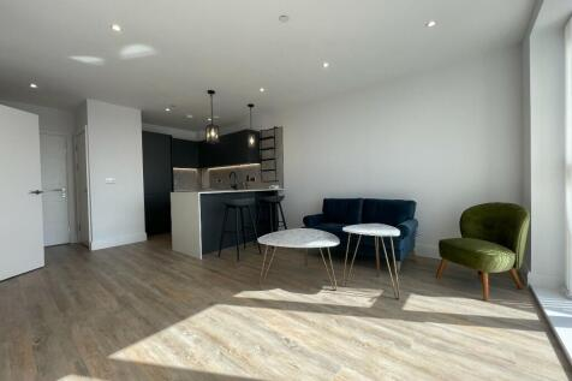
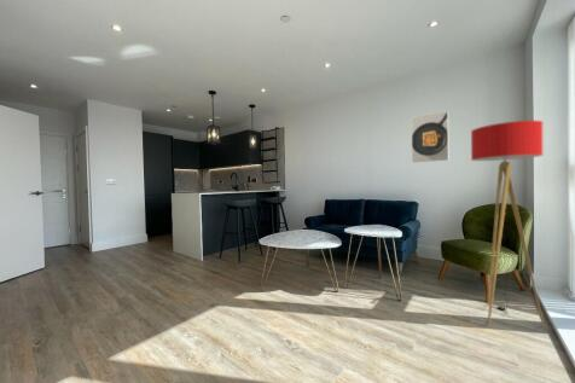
+ floor lamp [470,120,545,327]
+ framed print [411,110,449,164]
